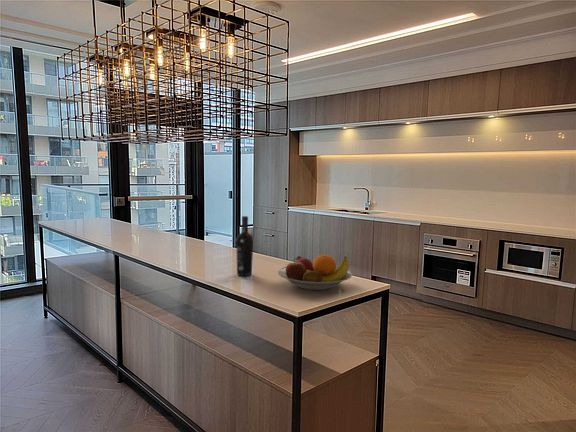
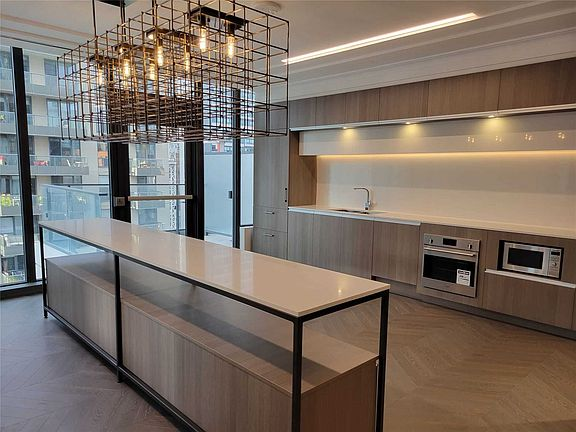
- wine bottle [235,215,254,277]
- fruit bowl [277,254,353,291]
